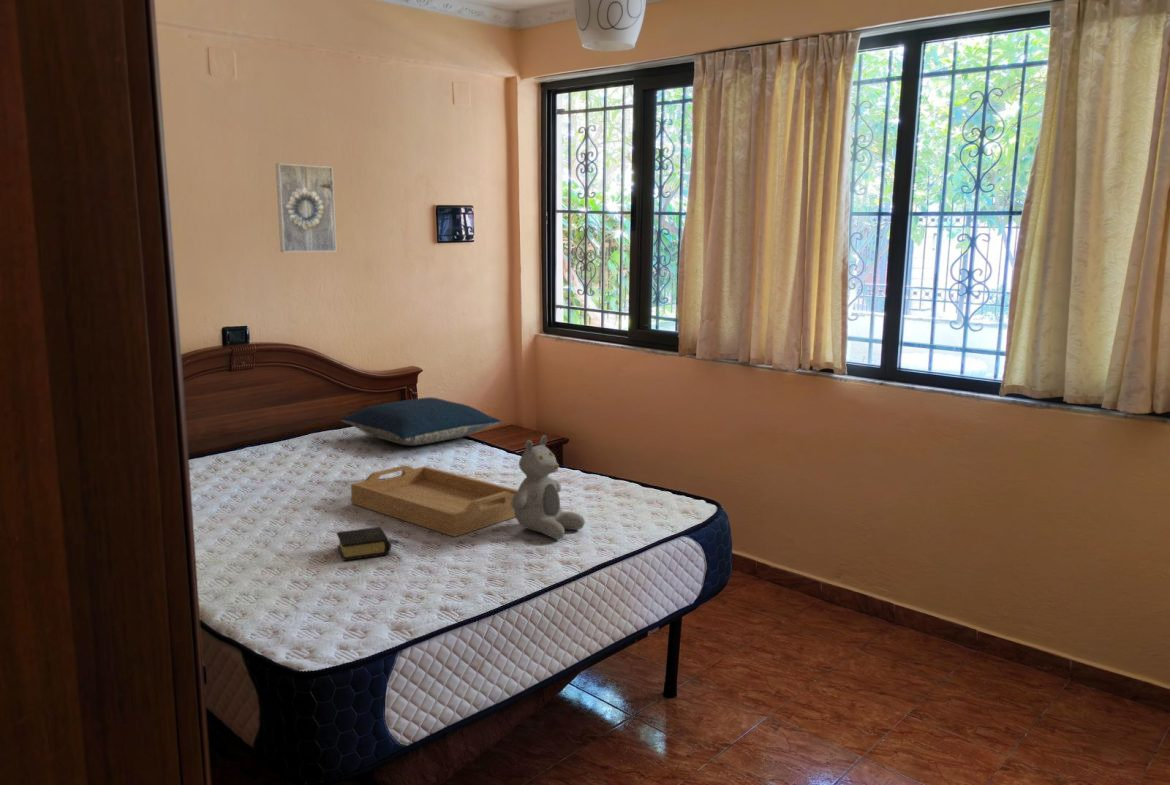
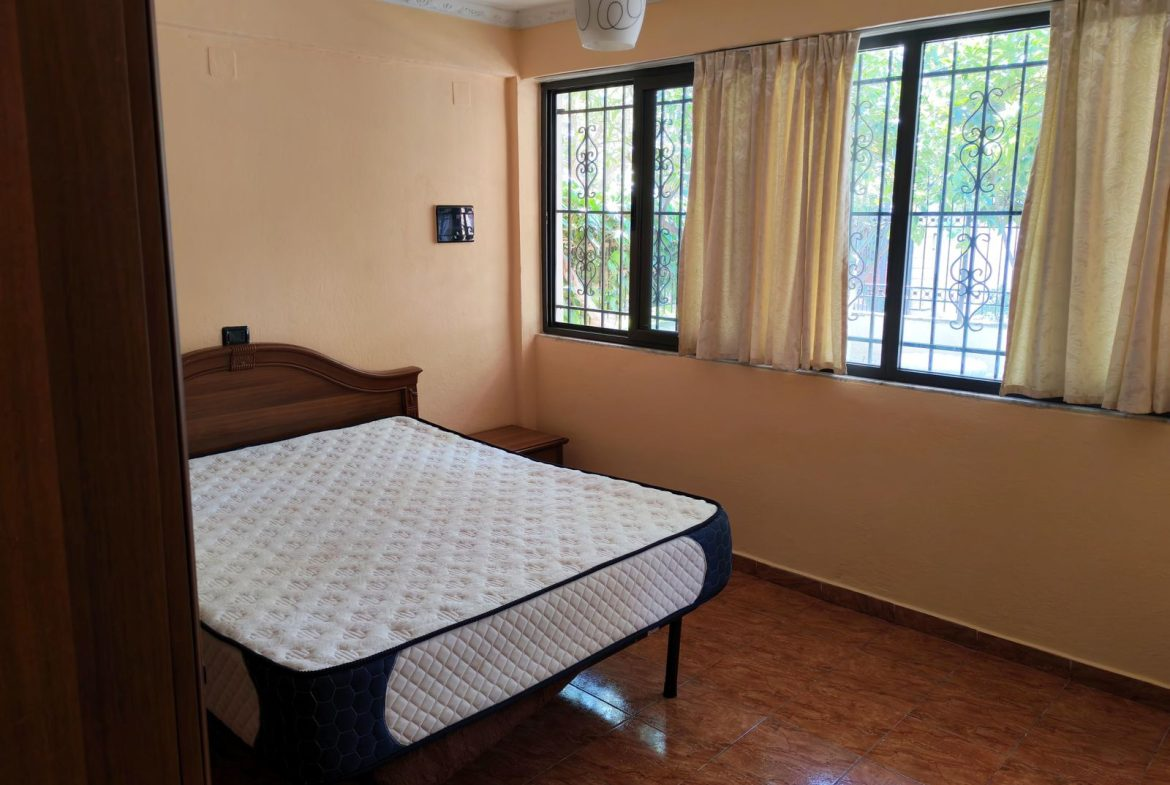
- pillow [339,396,502,446]
- teddy bear [511,434,586,540]
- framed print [275,162,338,253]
- book [336,526,392,562]
- serving tray [350,464,518,538]
